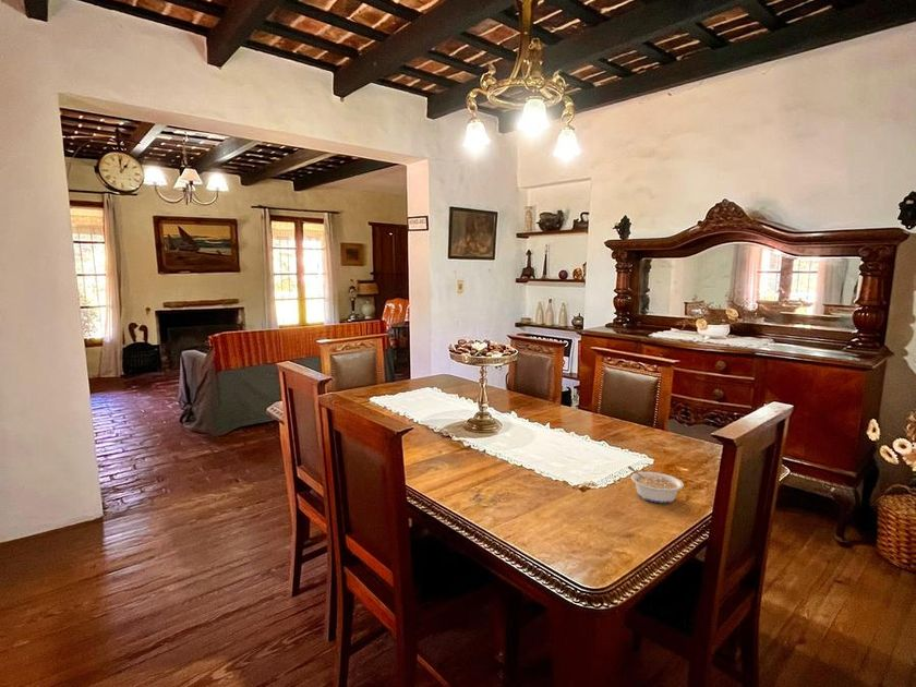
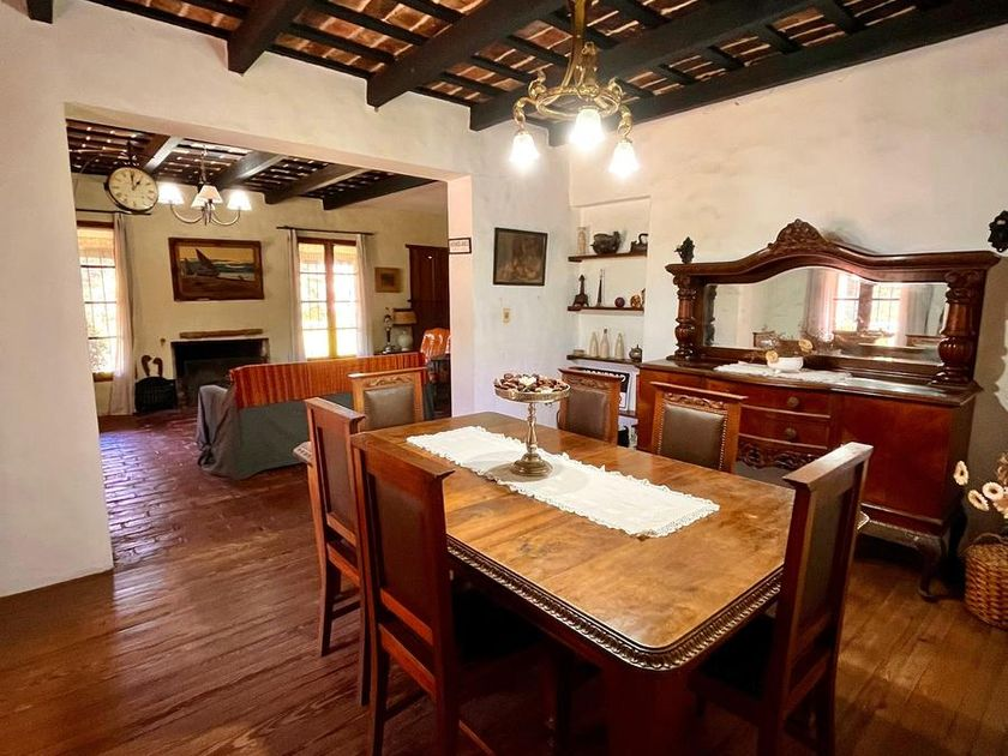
- legume [627,466,685,504]
